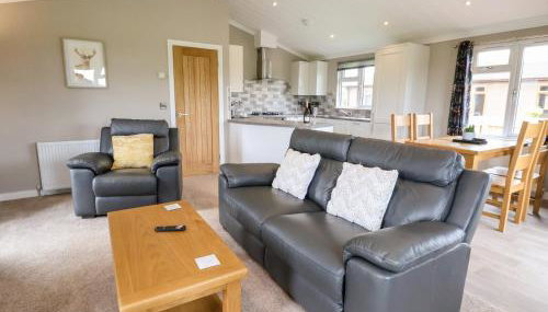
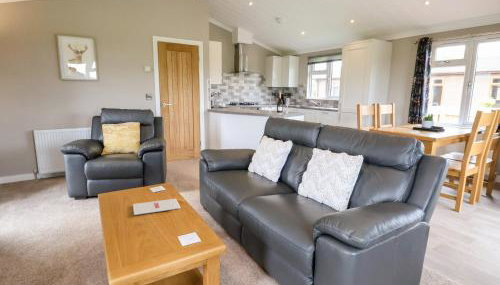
+ magazine [132,198,182,216]
